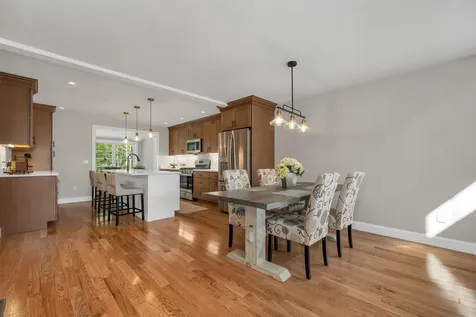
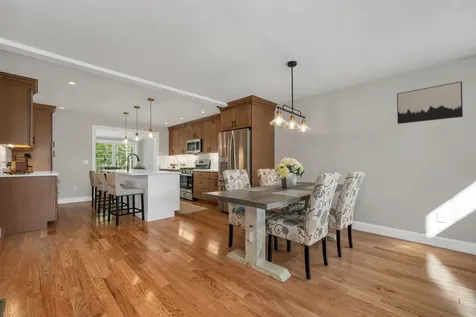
+ wall art [396,80,464,125]
